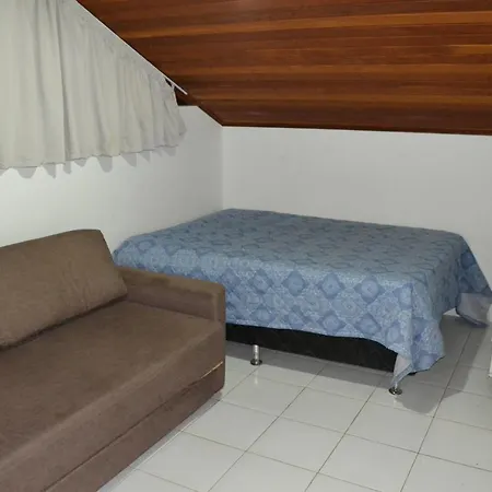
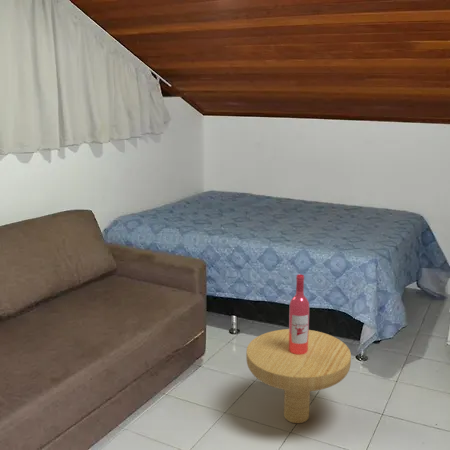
+ side table [245,273,352,424]
